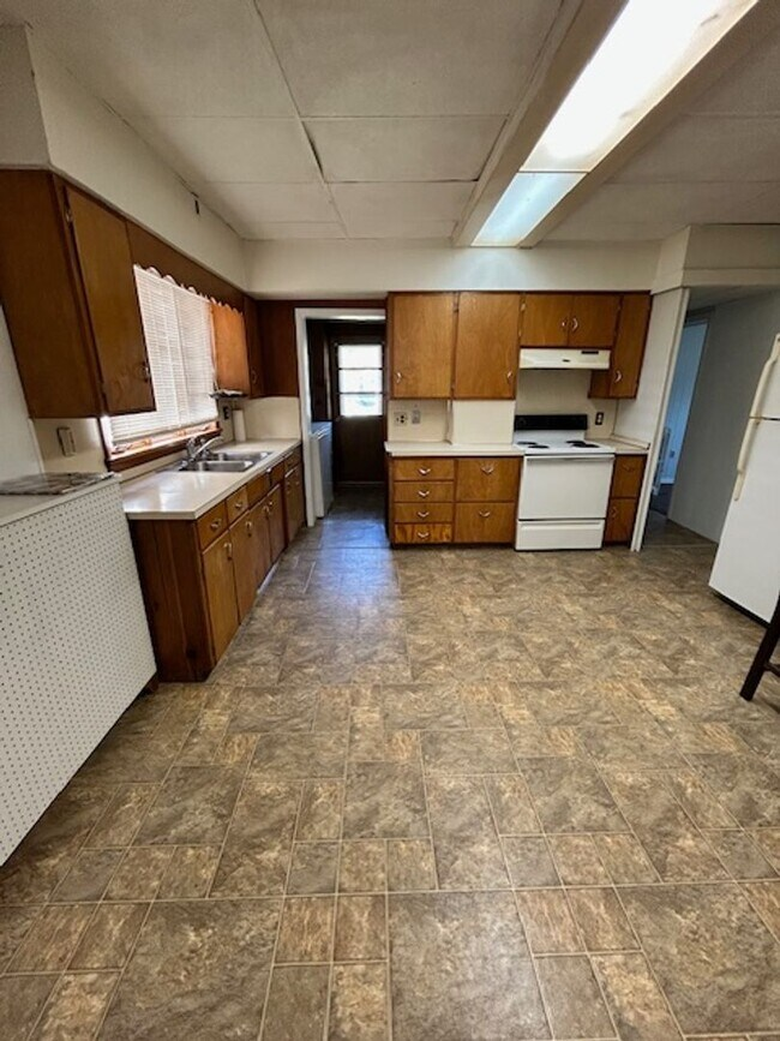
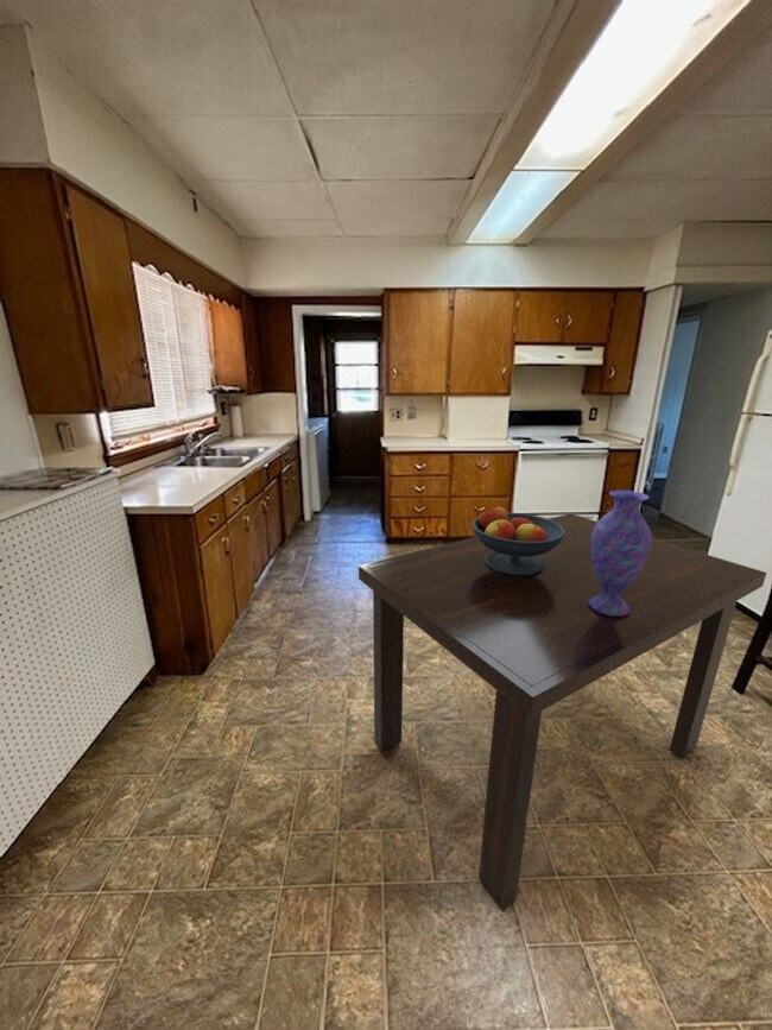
+ vase [589,489,653,617]
+ fruit bowl [472,505,565,575]
+ dining table [357,512,767,912]
